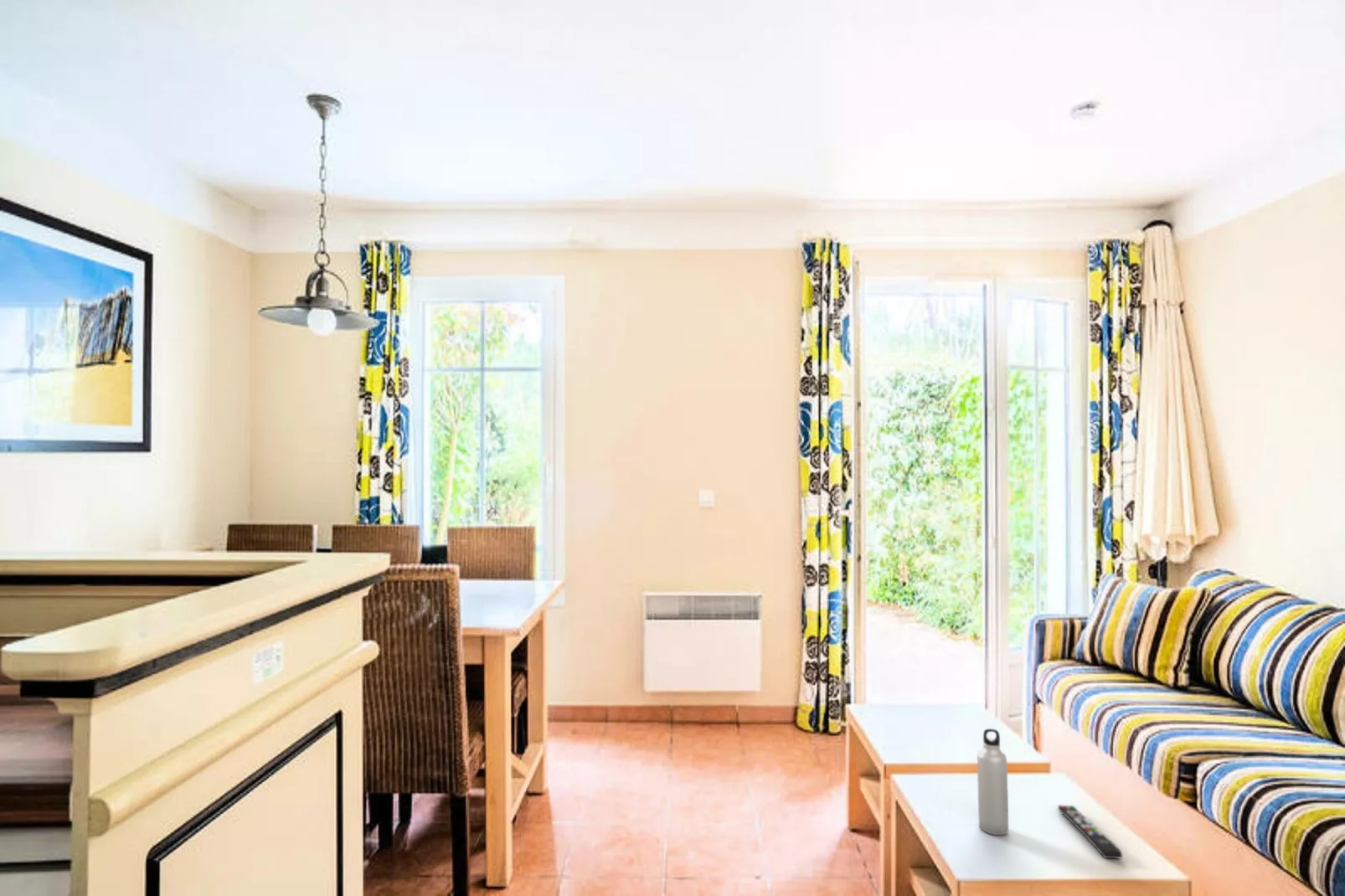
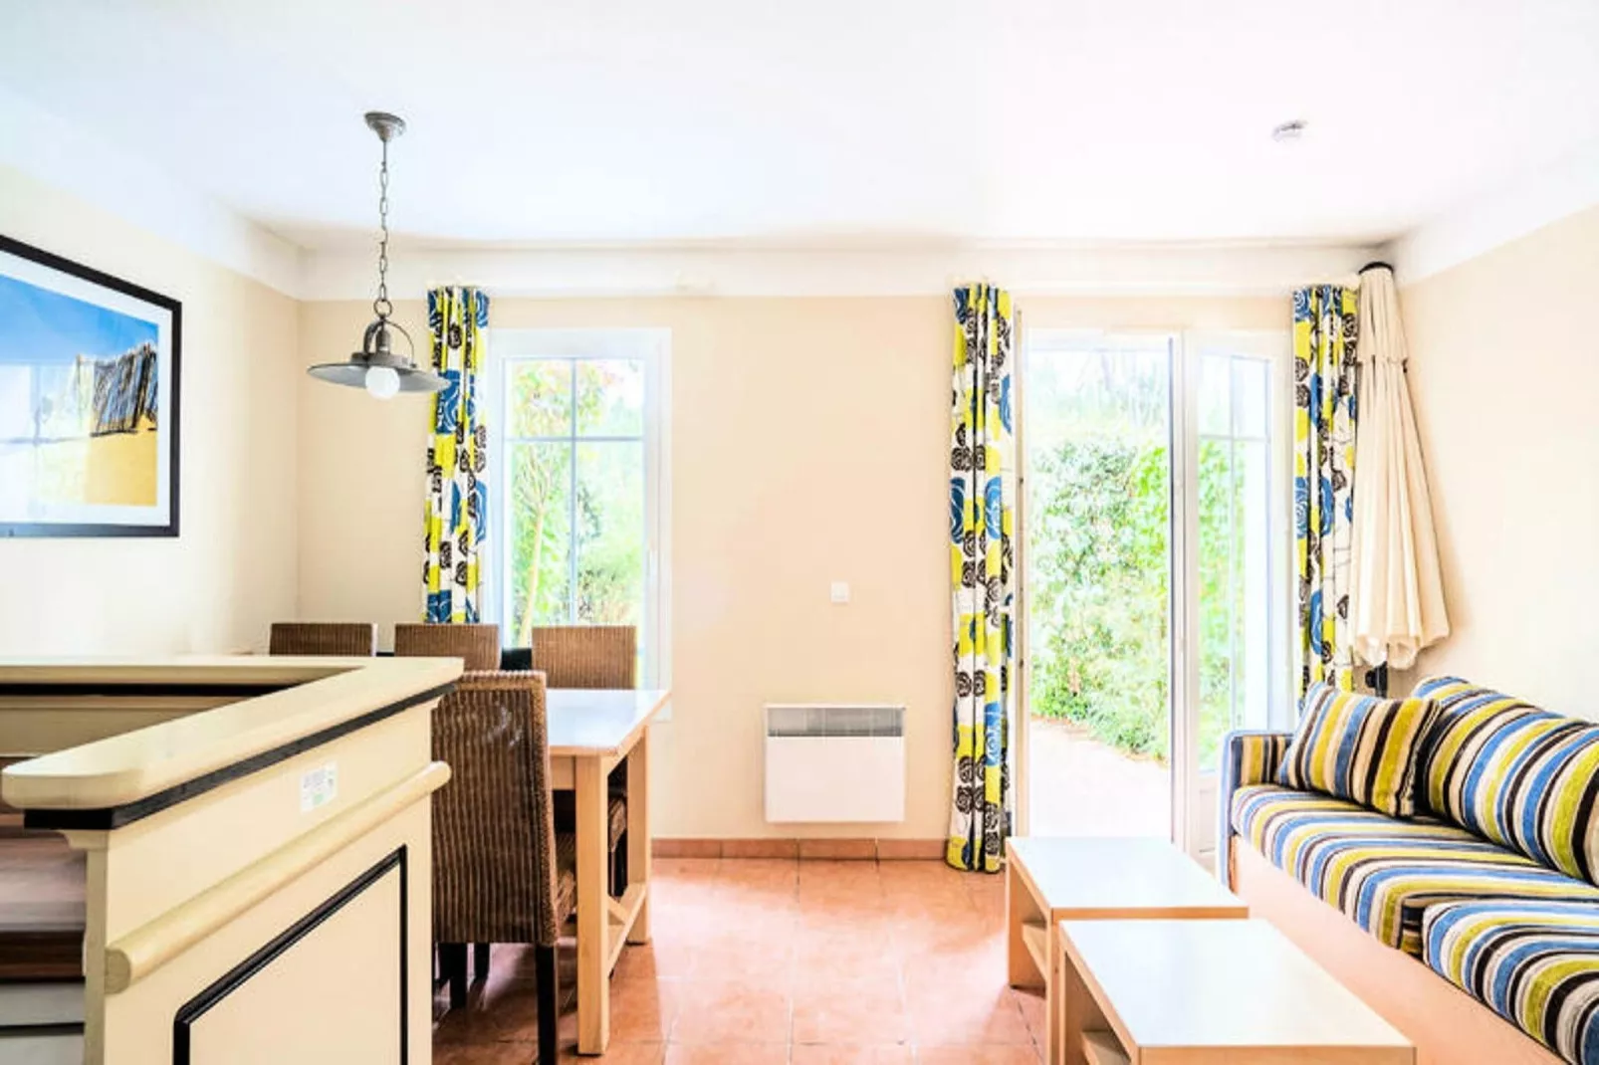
- water bottle [977,728,1009,836]
- remote control [1057,805,1124,859]
